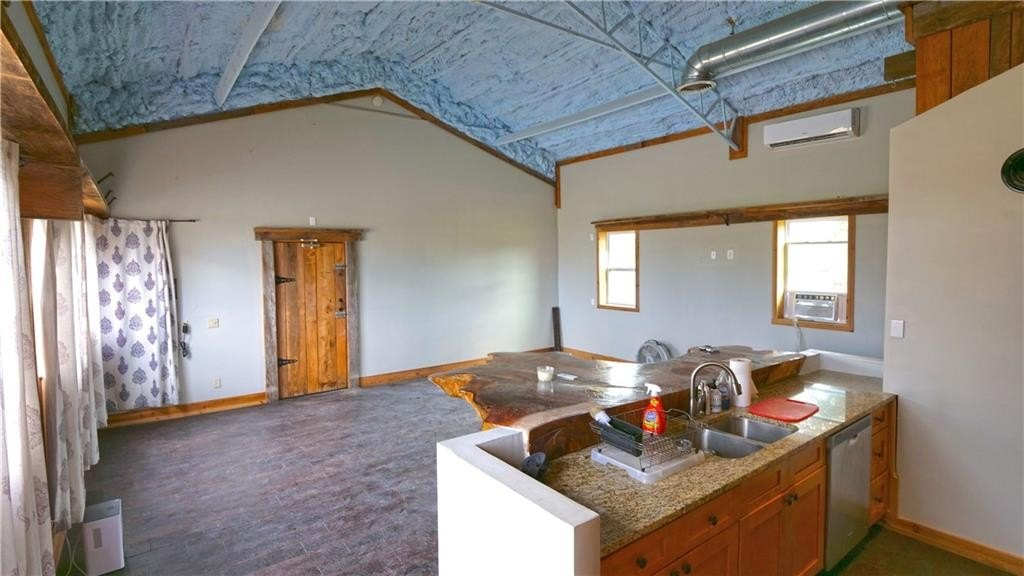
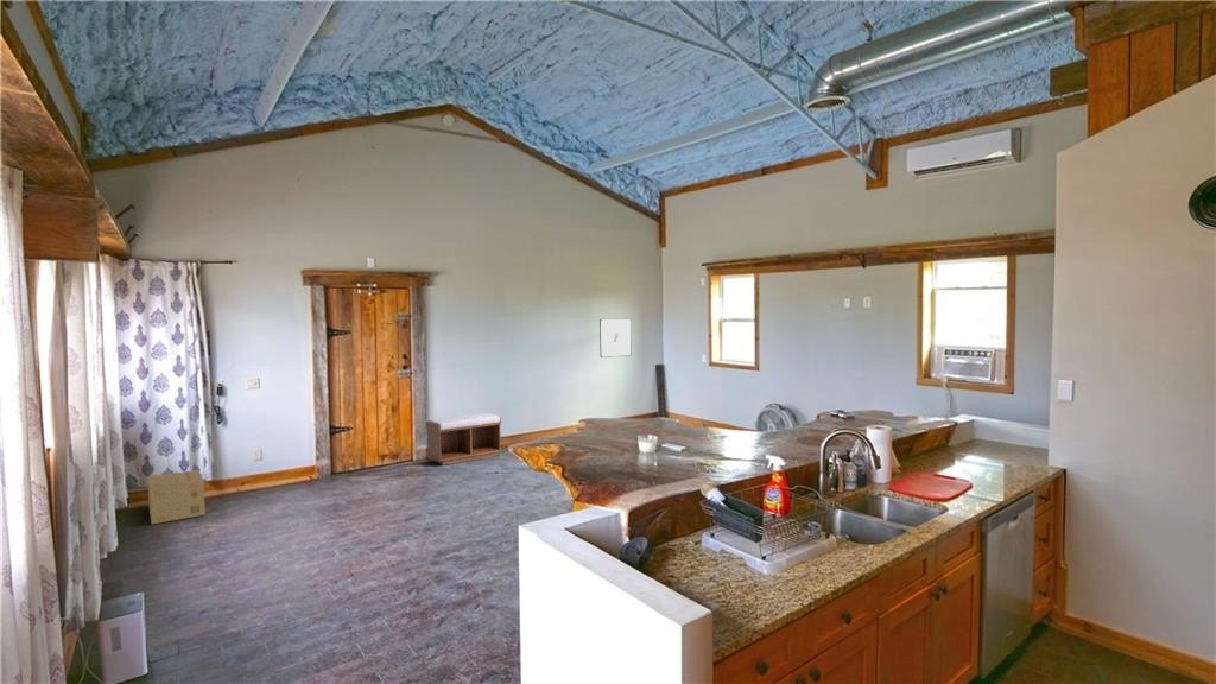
+ cardboard box [146,468,207,525]
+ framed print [598,317,633,359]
+ bench [425,412,504,467]
